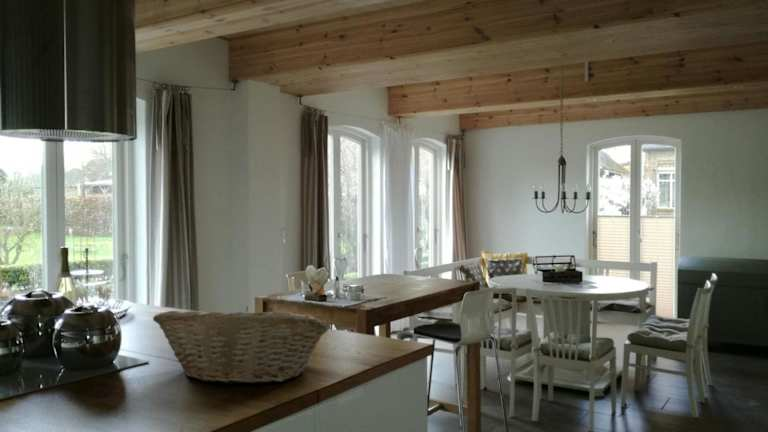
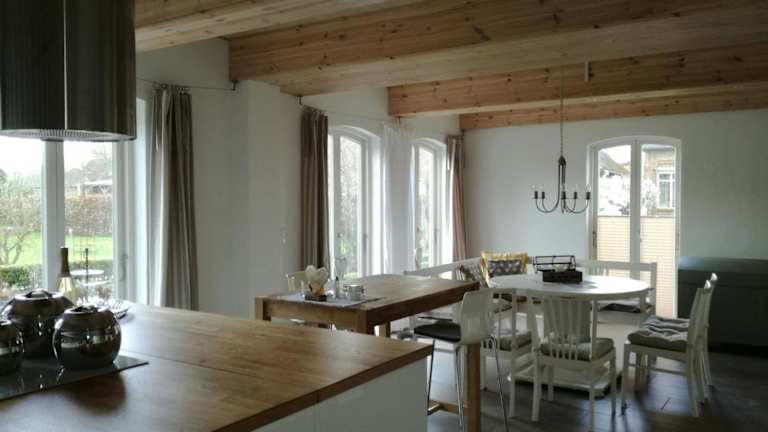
- fruit basket [152,305,330,385]
